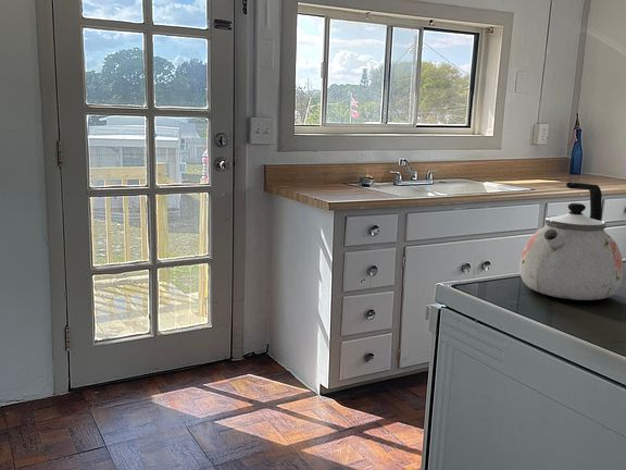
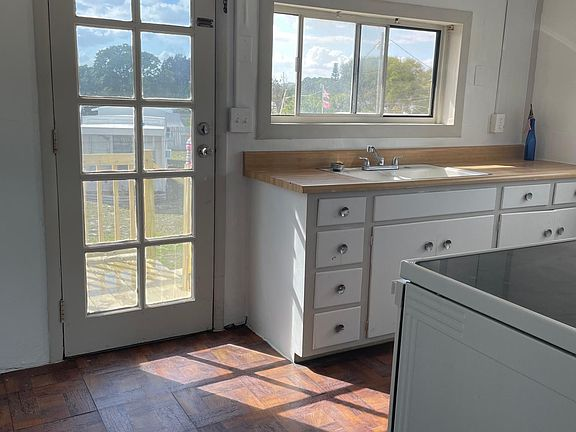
- kettle [518,182,624,301]
